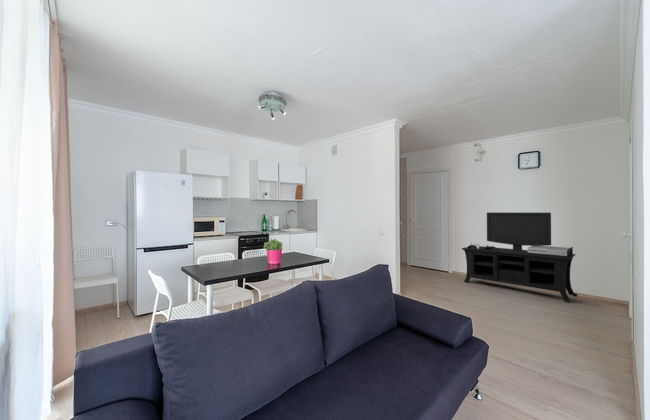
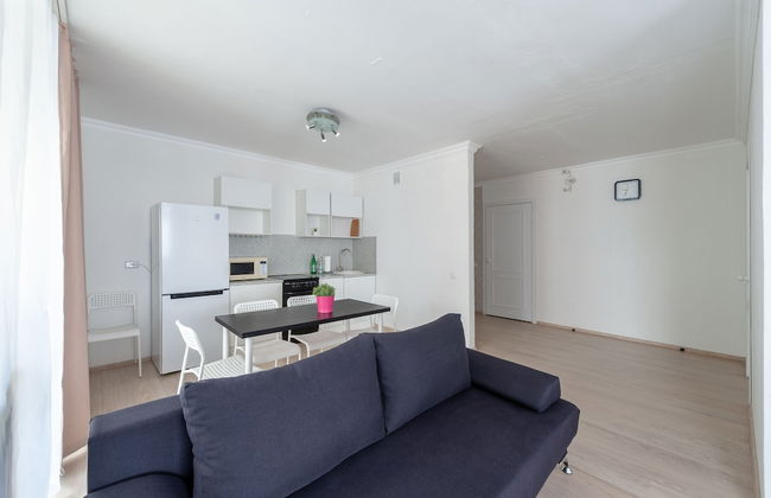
- media console [461,211,577,303]
